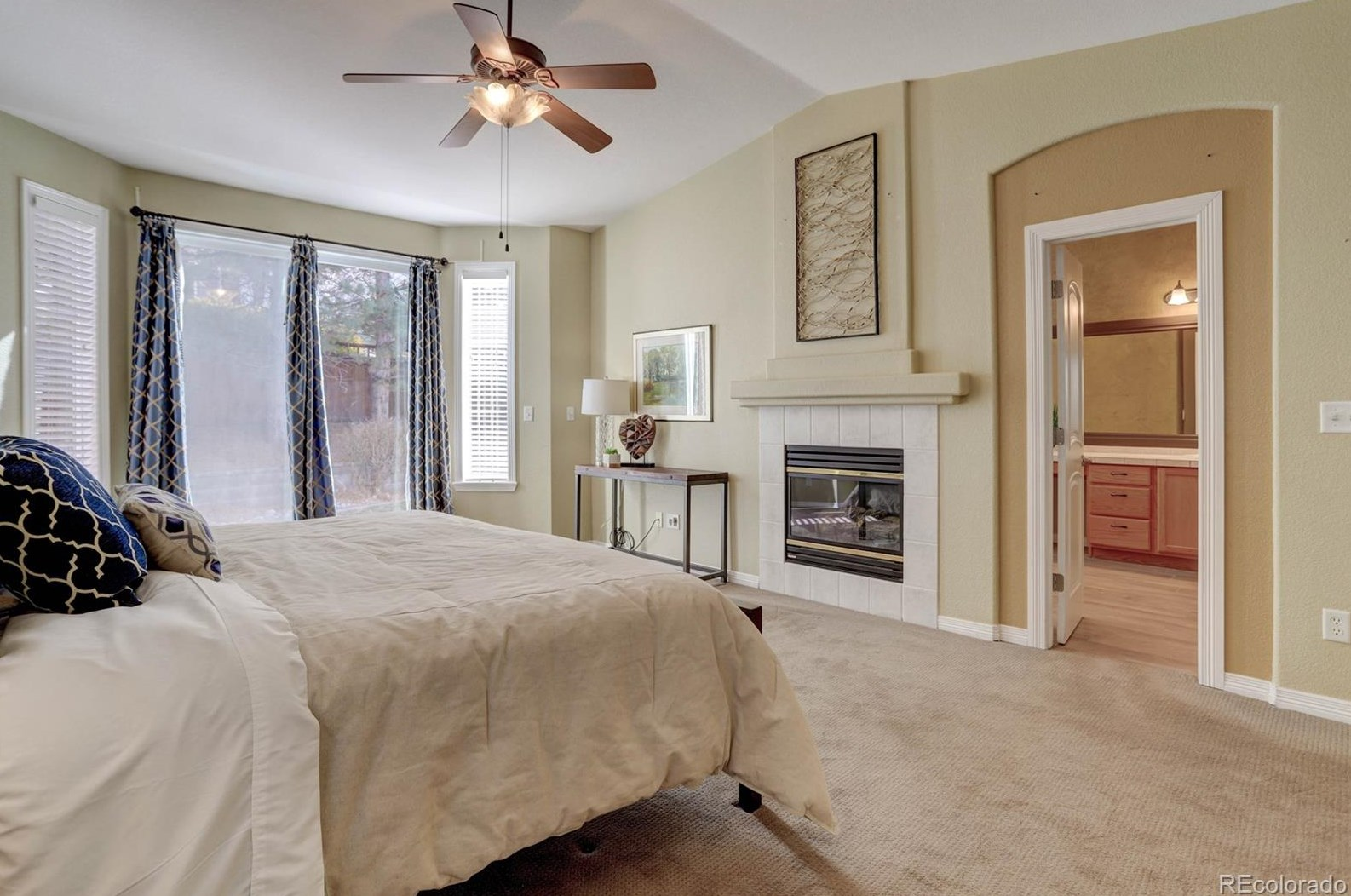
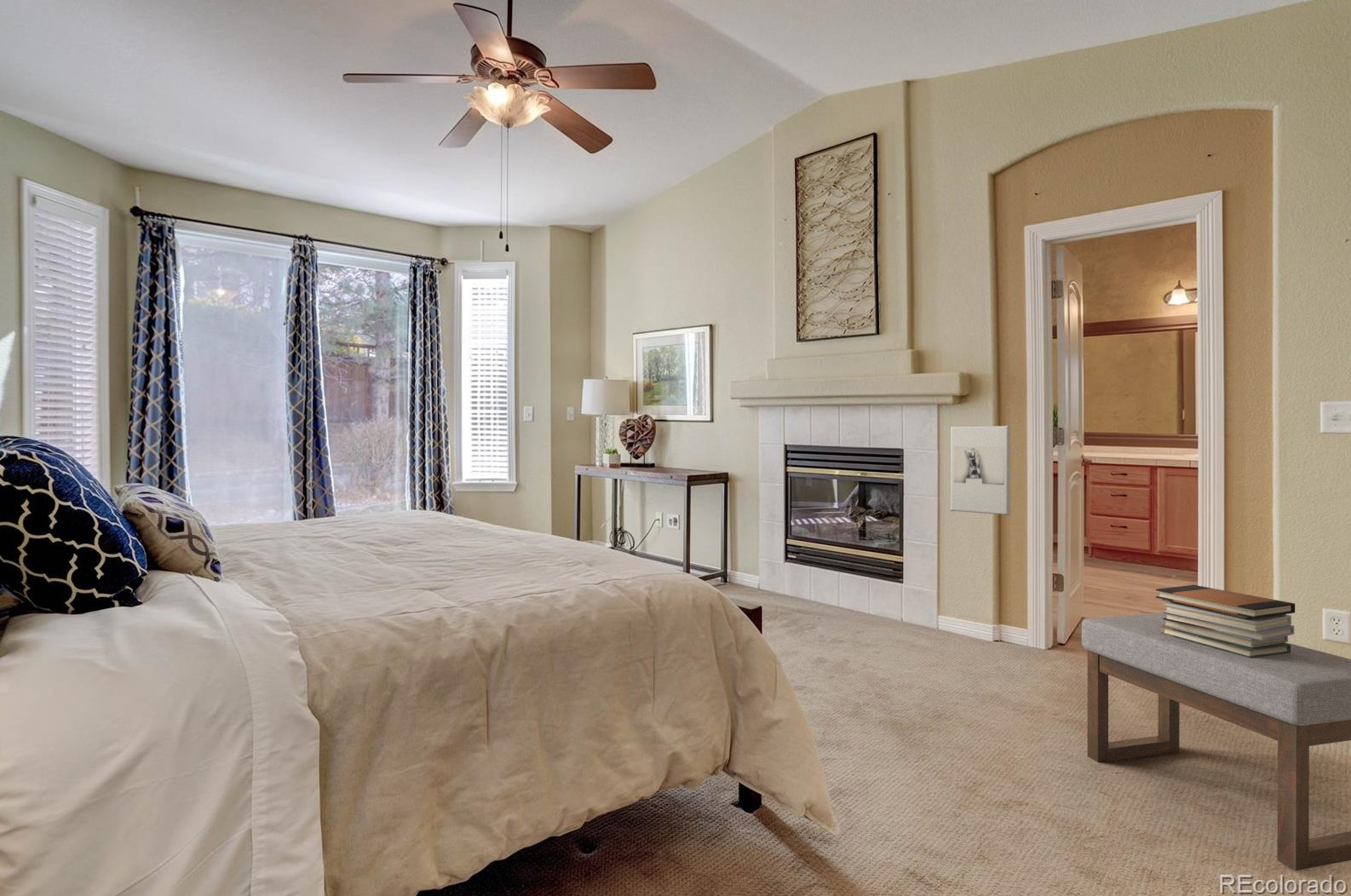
+ ottoman [1081,612,1351,871]
+ wall sculpture [950,424,1012,516]
+ book stack [1155,584,1296,658]
